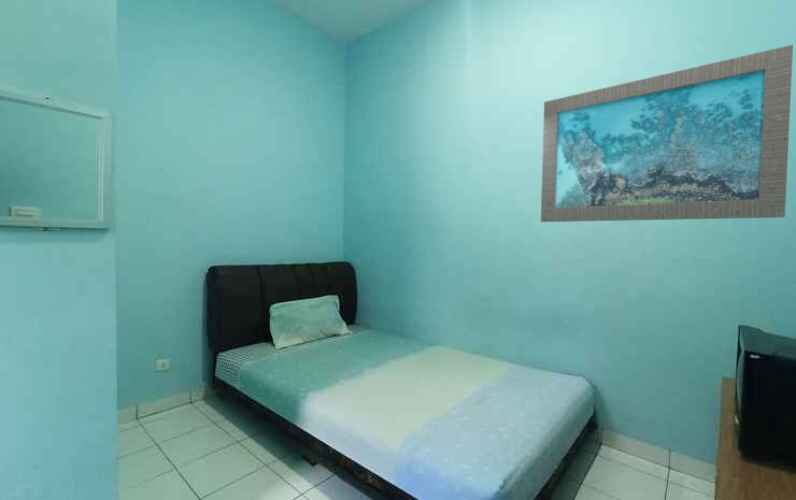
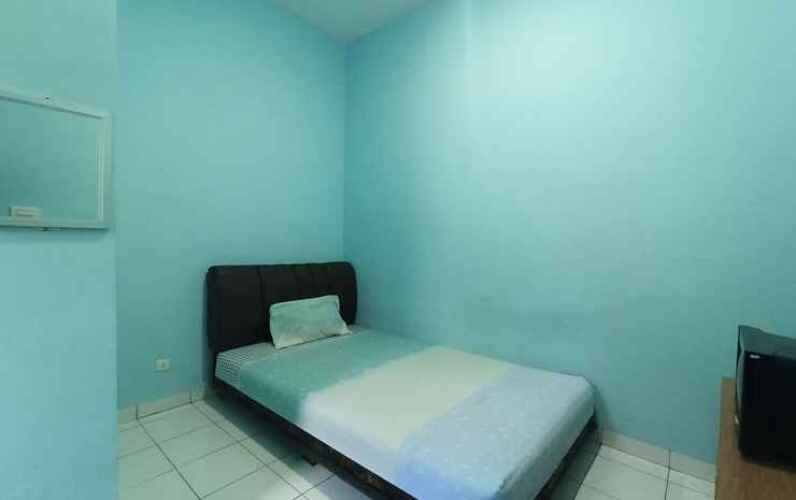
- wall art [540,44,794,223]
